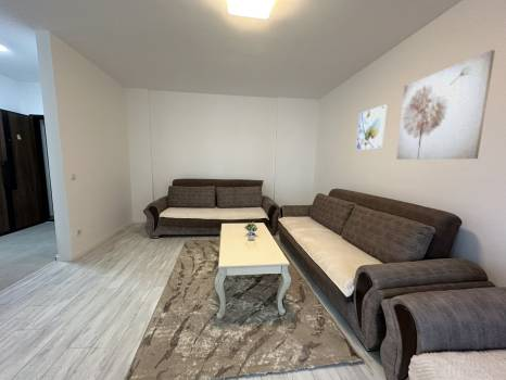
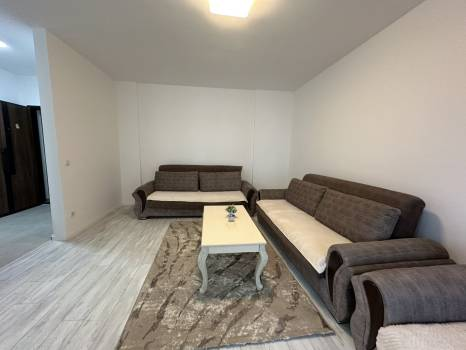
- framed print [355,103,389,151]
- wall art [395,49,496,161]
